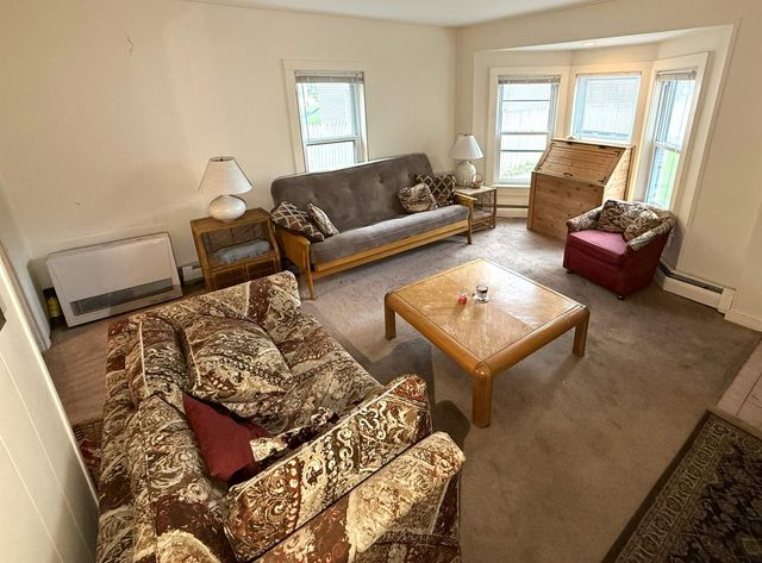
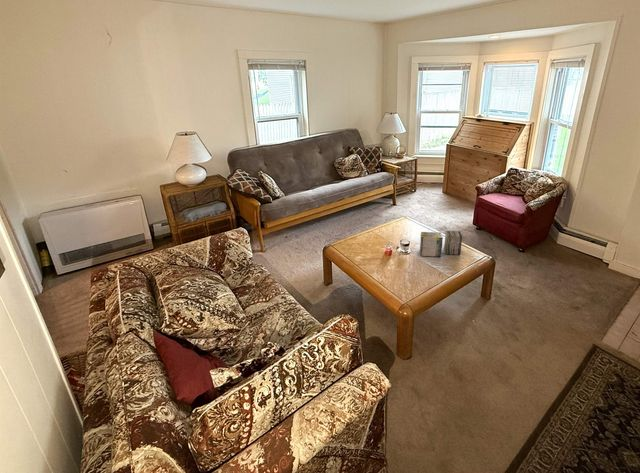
+ magazine [419,230,463,258]
